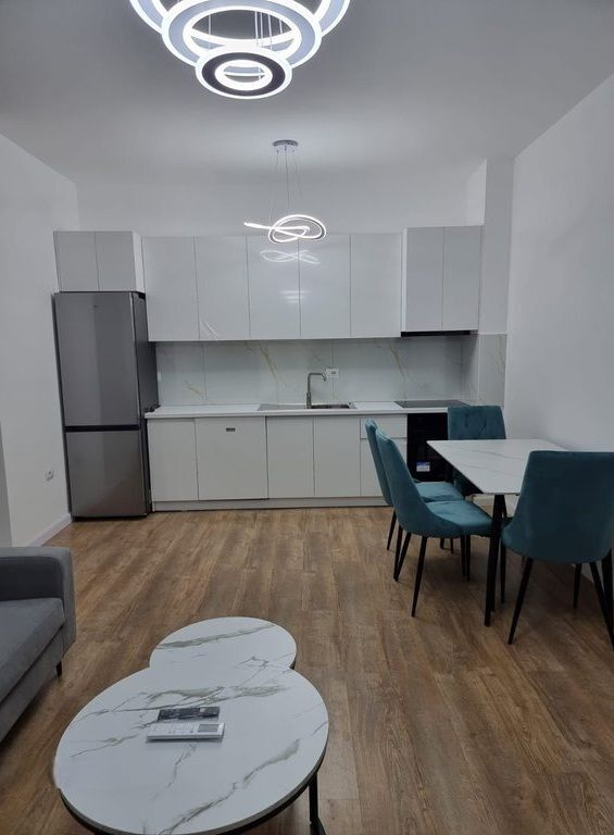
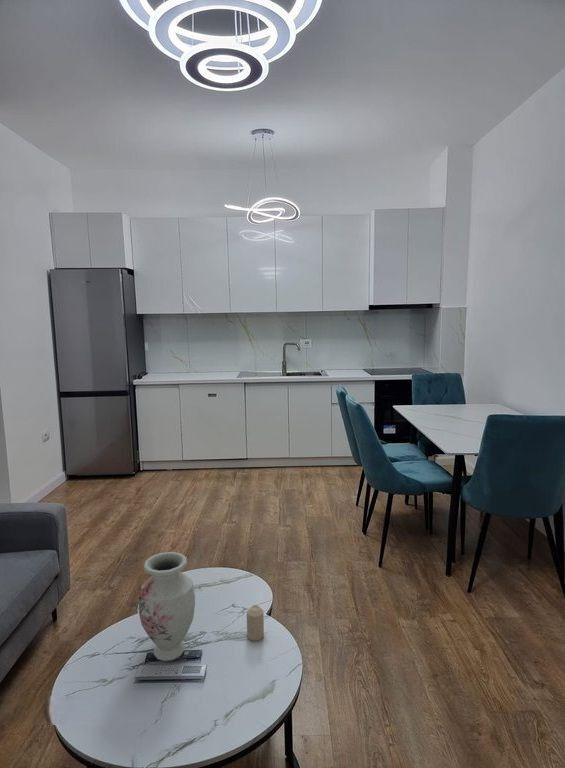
+ candle [246,604,265,642]
+ vase [137,551,196,662]
